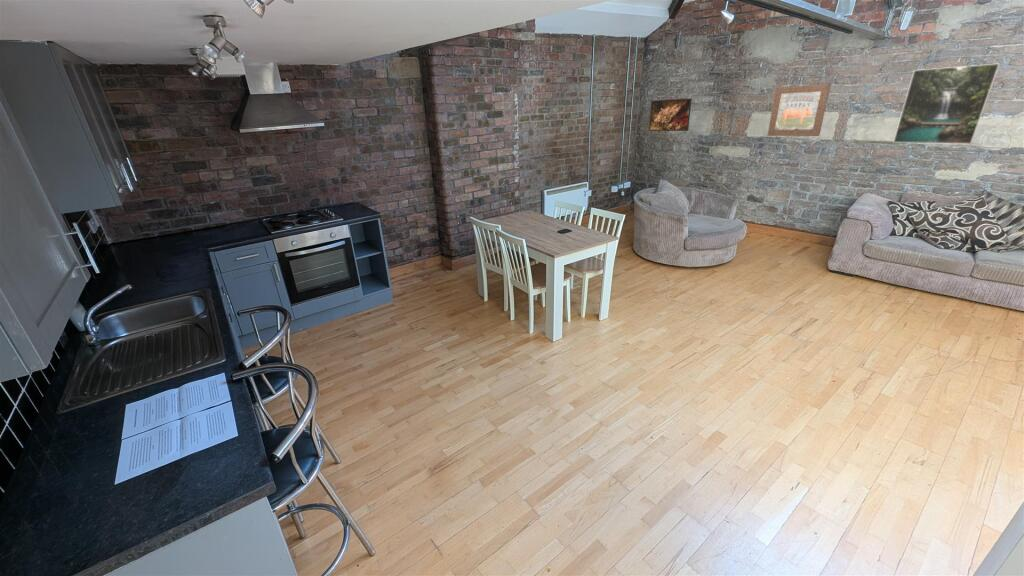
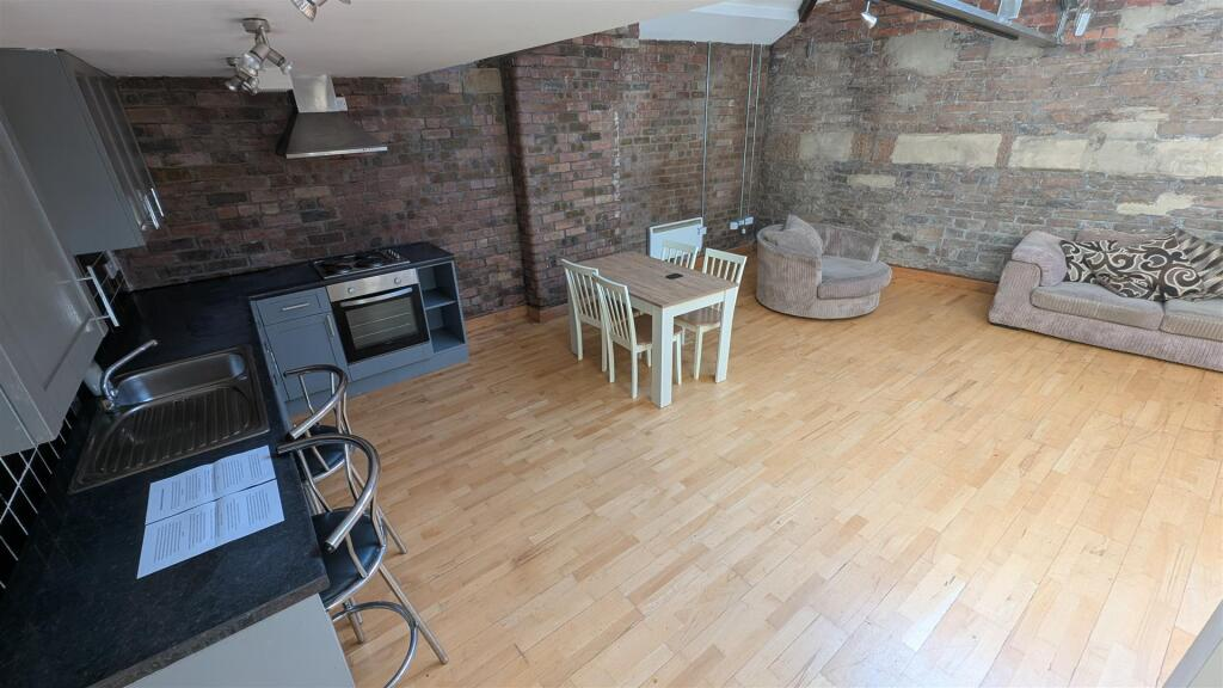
- wall art [766,83,832,137]
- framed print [892,63,1001,145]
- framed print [648,97,693,132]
